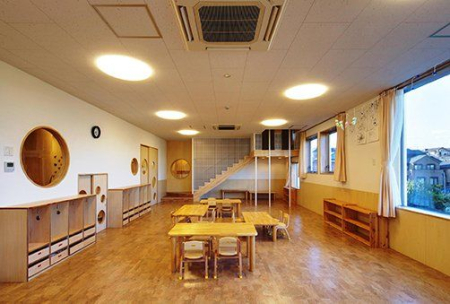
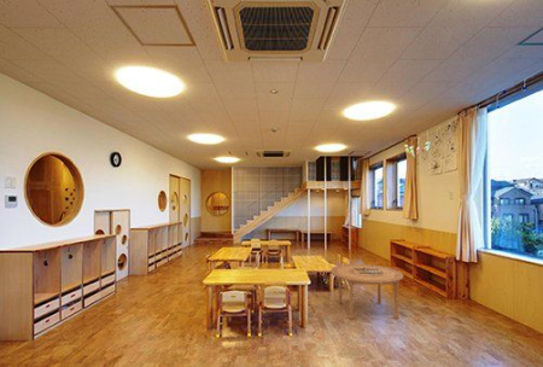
+ dining table [329,263,404,321]
